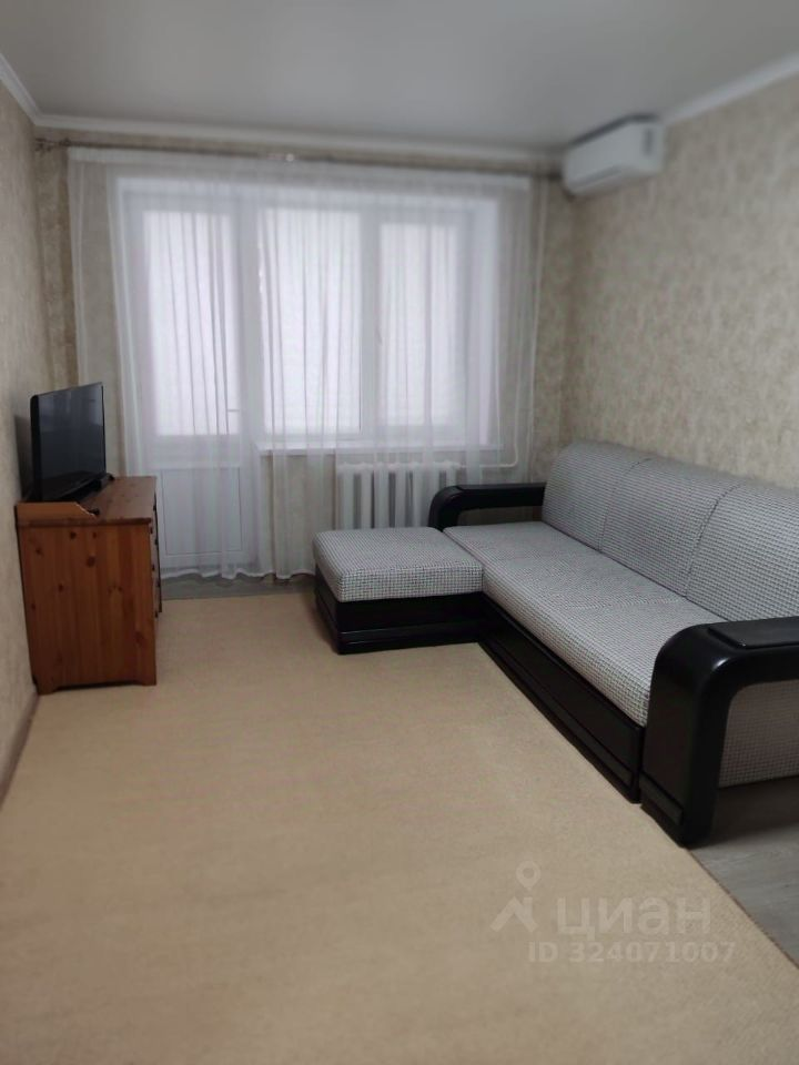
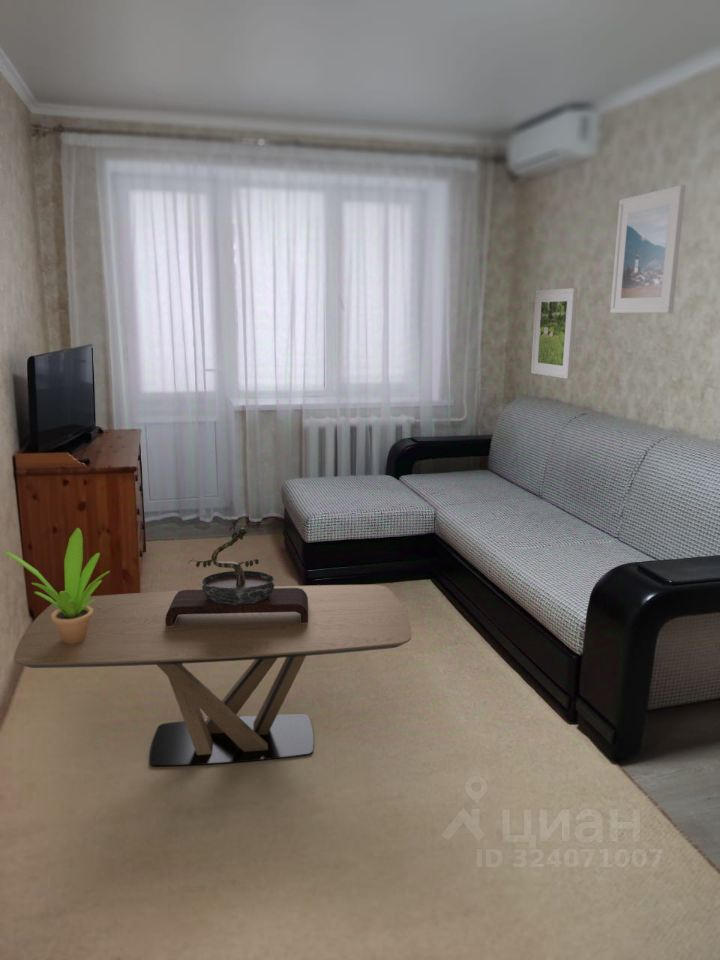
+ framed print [530,287,578,380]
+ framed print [609,184,686,314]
+ bonsai tree [165,520,308,626]
+ coffee table [13,584,412,767]
+ potted plant [2,527,111,643]
